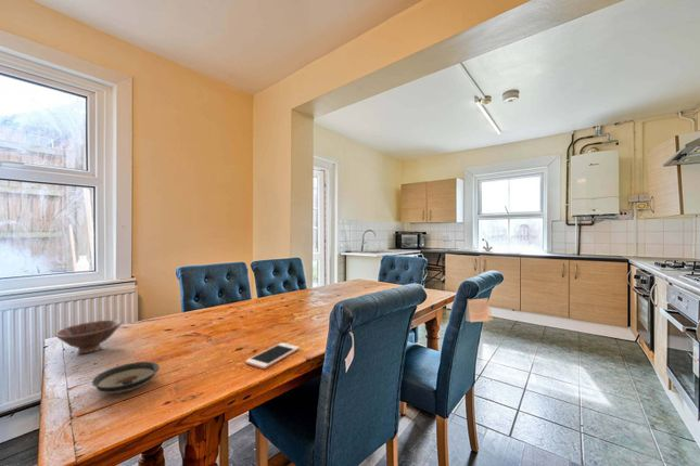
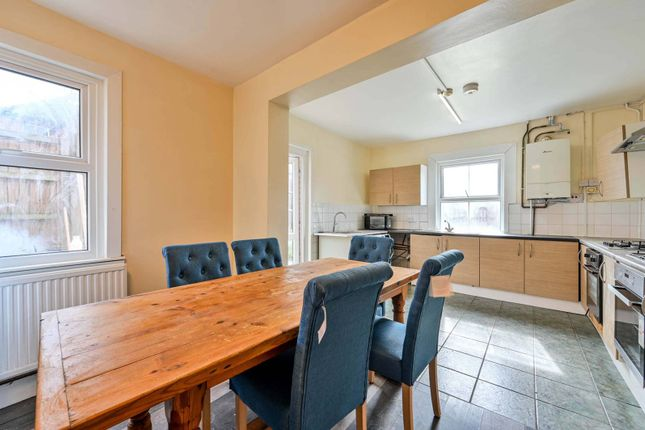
- bowl [54,319,123,354]
- cell phone [244,341,301,370]
- saucer [91,361,161,394]
